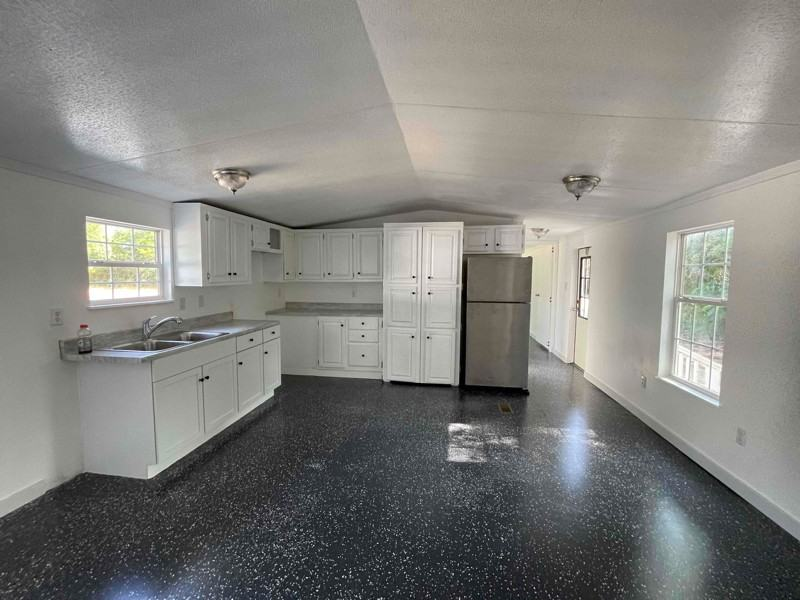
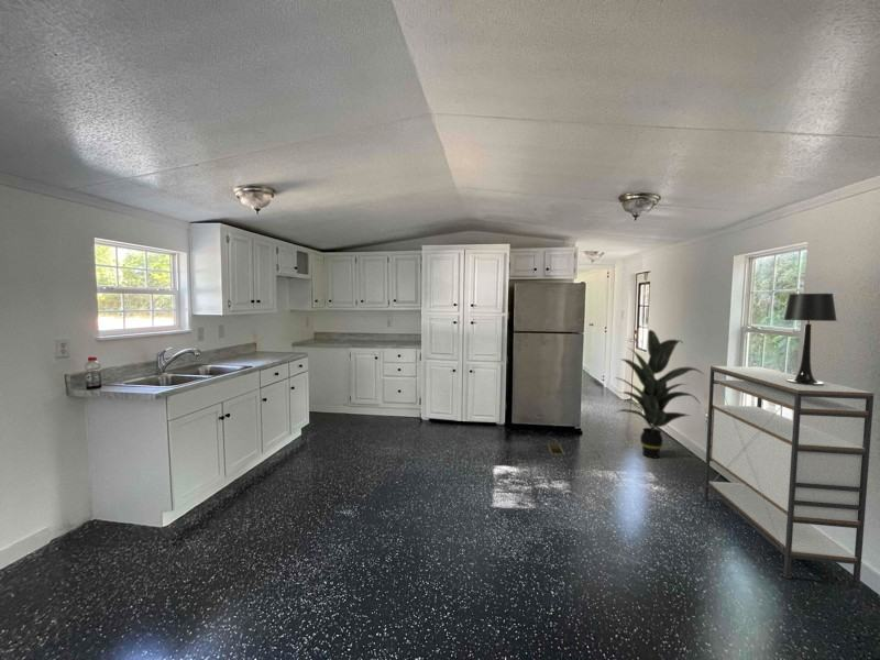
+ shelving unit [702,365,876,587]
+ table lamp [781,293,838,386]
+ indoor plant [615,329,706,459]
